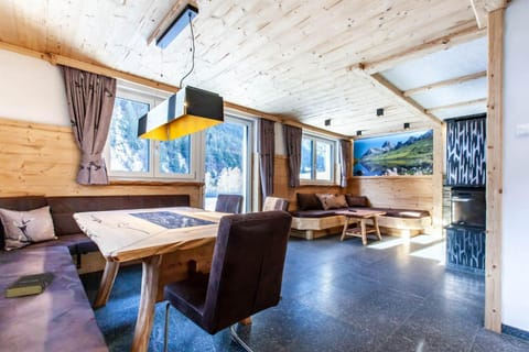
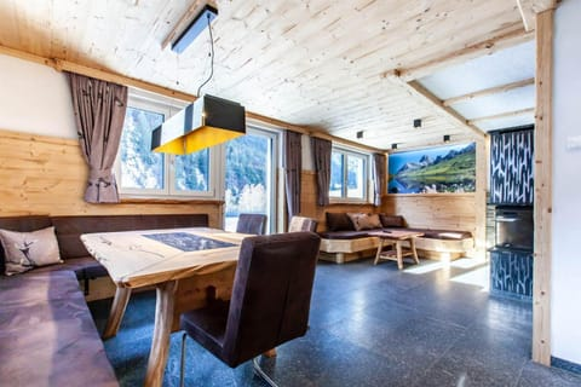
- book [4,271,56,299]
